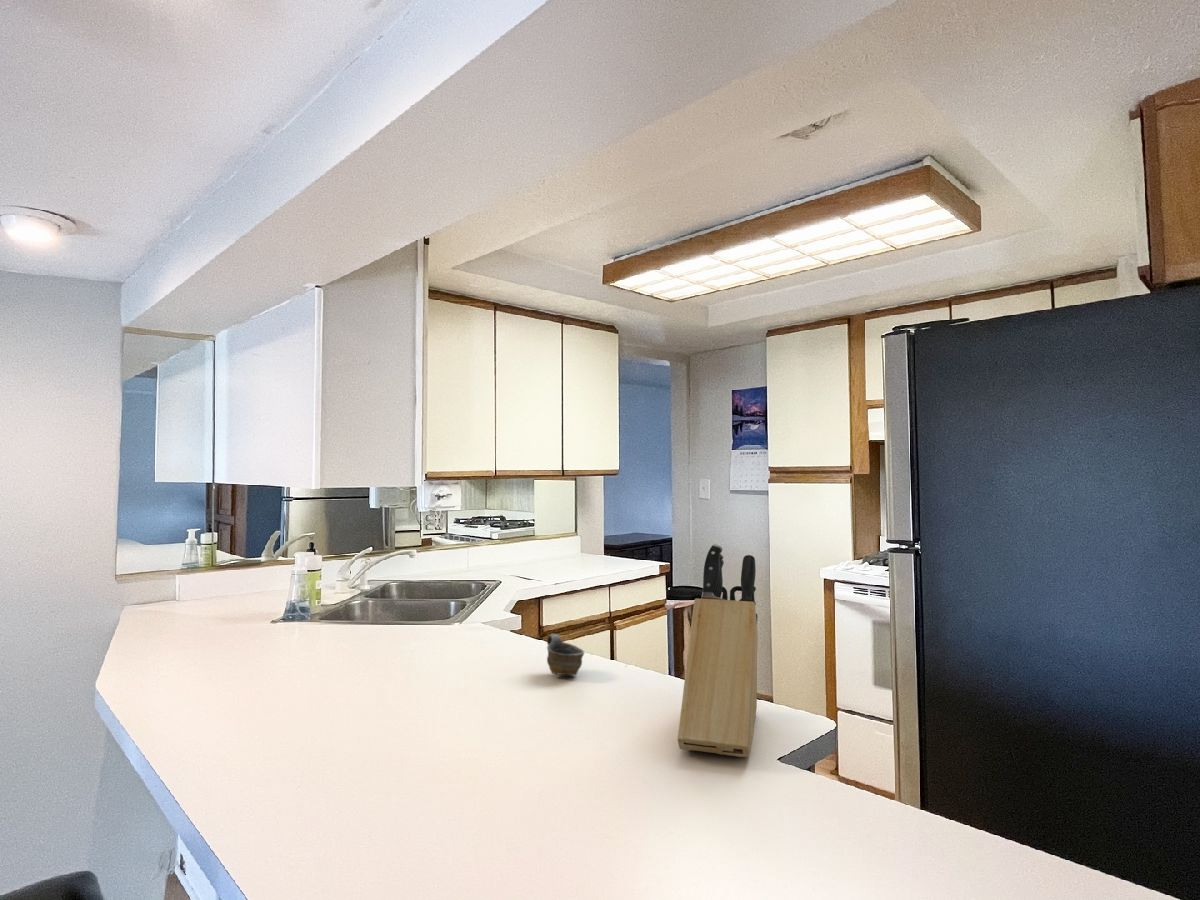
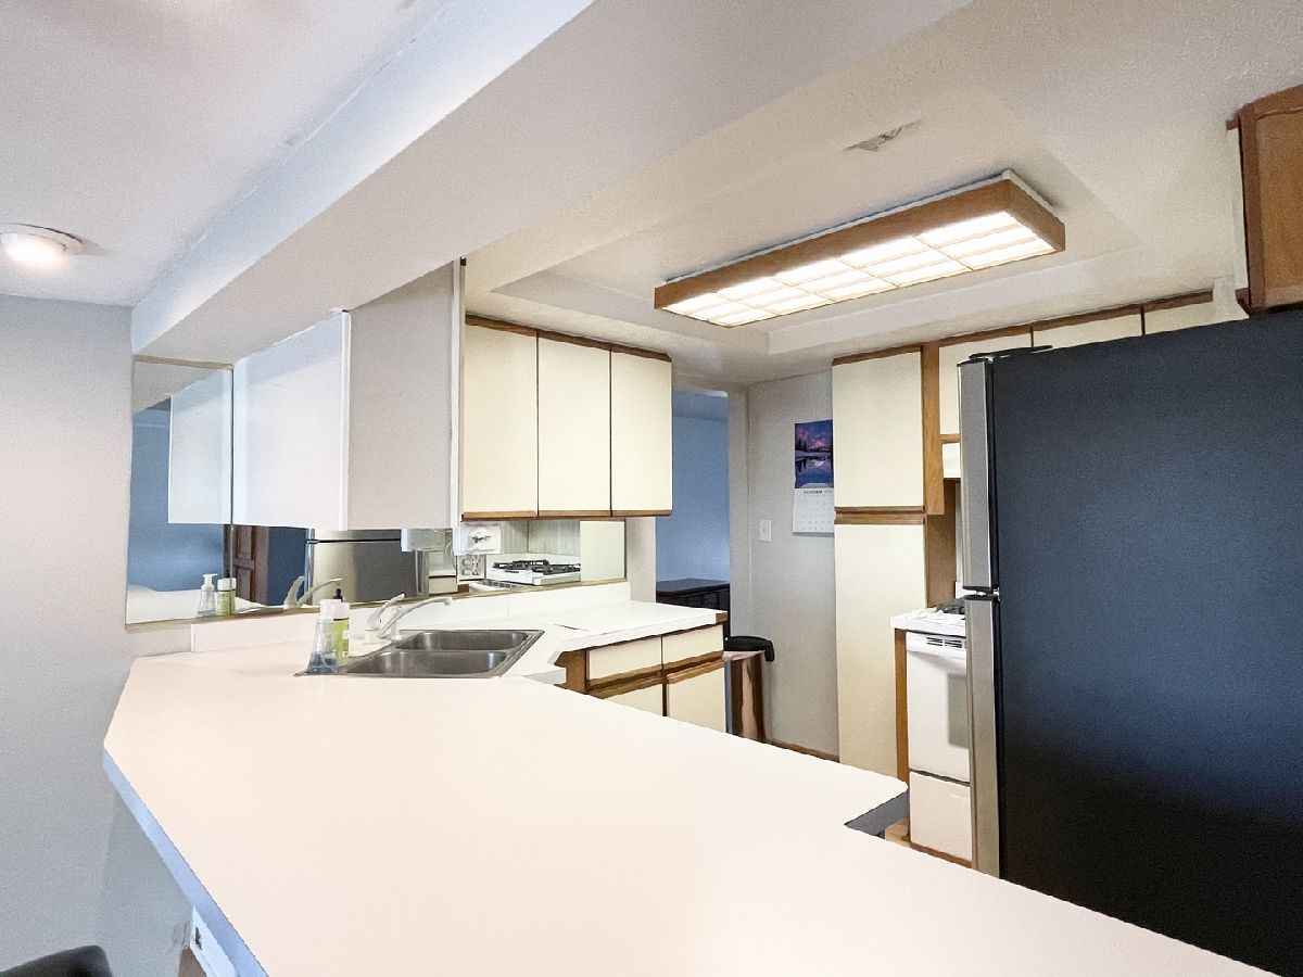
- knife block [677,543,759,758]
- cup [546,633,585,676]
